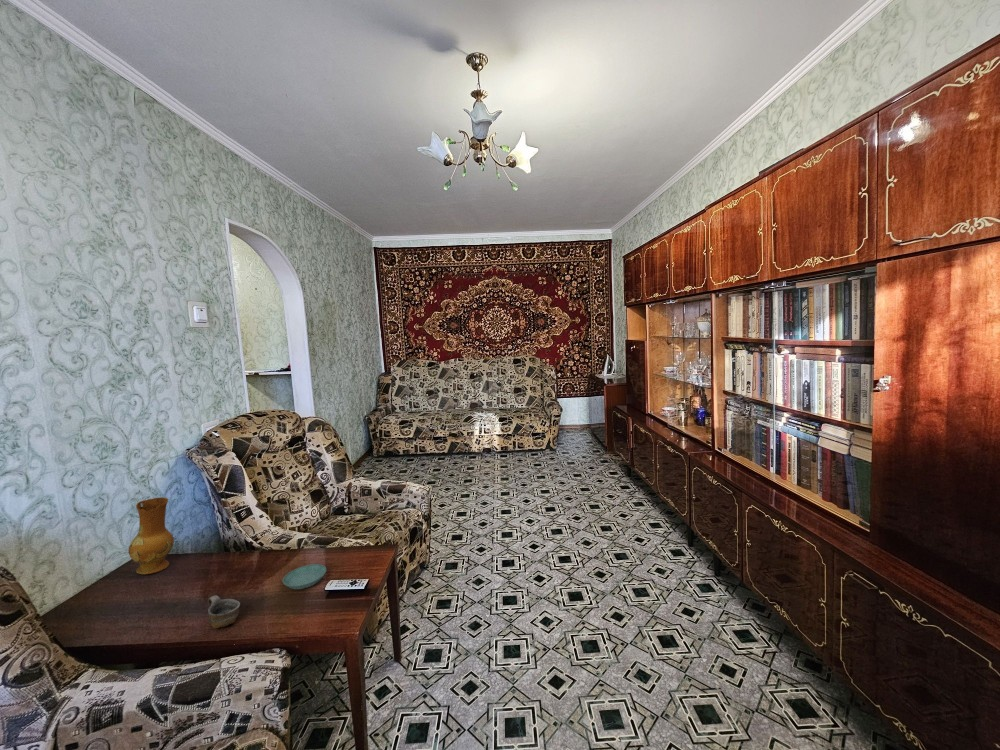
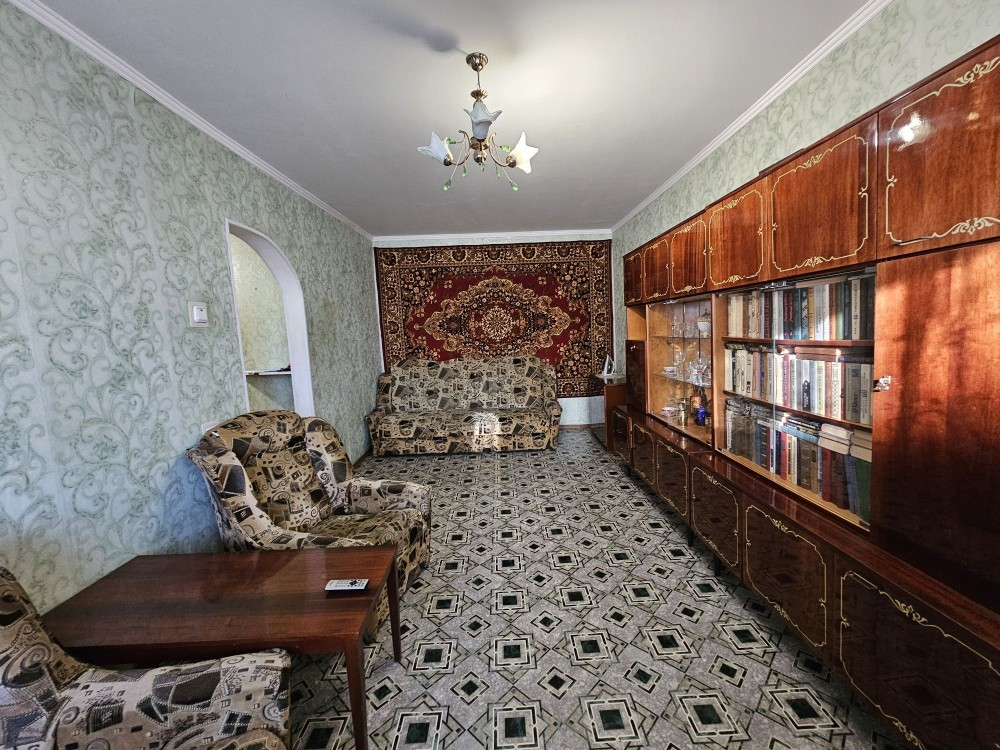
- saucer [282,563,327,590]
- ceramic jug [128,496,175,575]
- cup [207,594,241,629]
